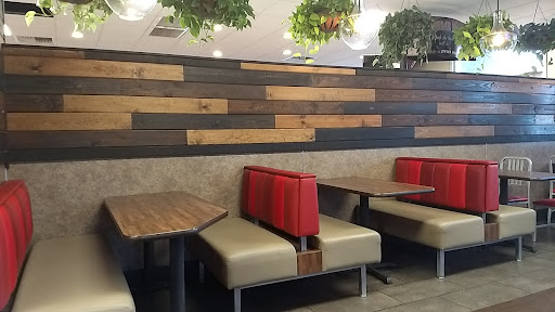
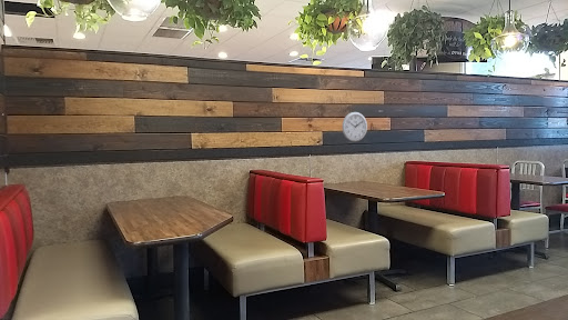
+ wall clock [341,111,368,143]
